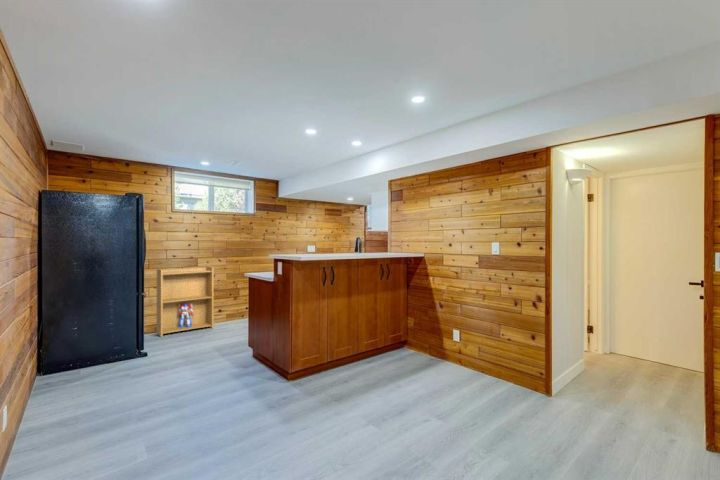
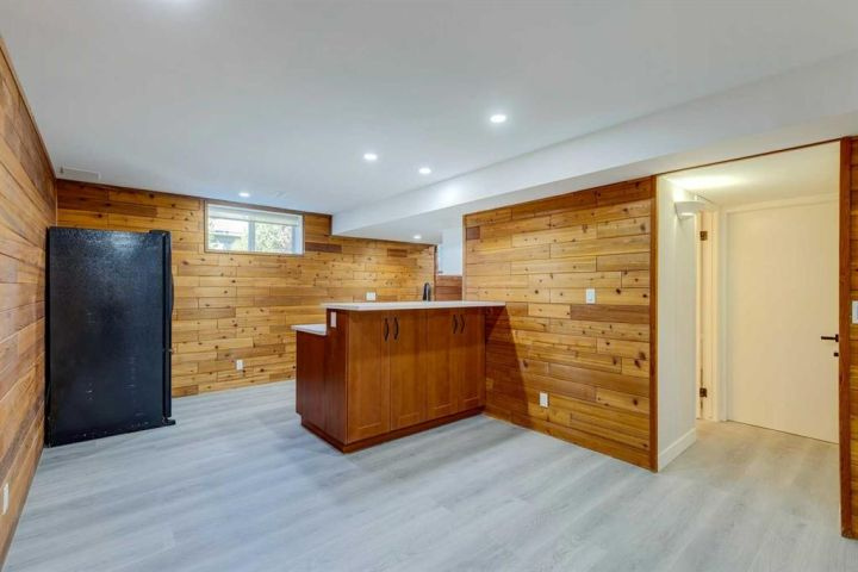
- bookshelf [156,265,215,338]
